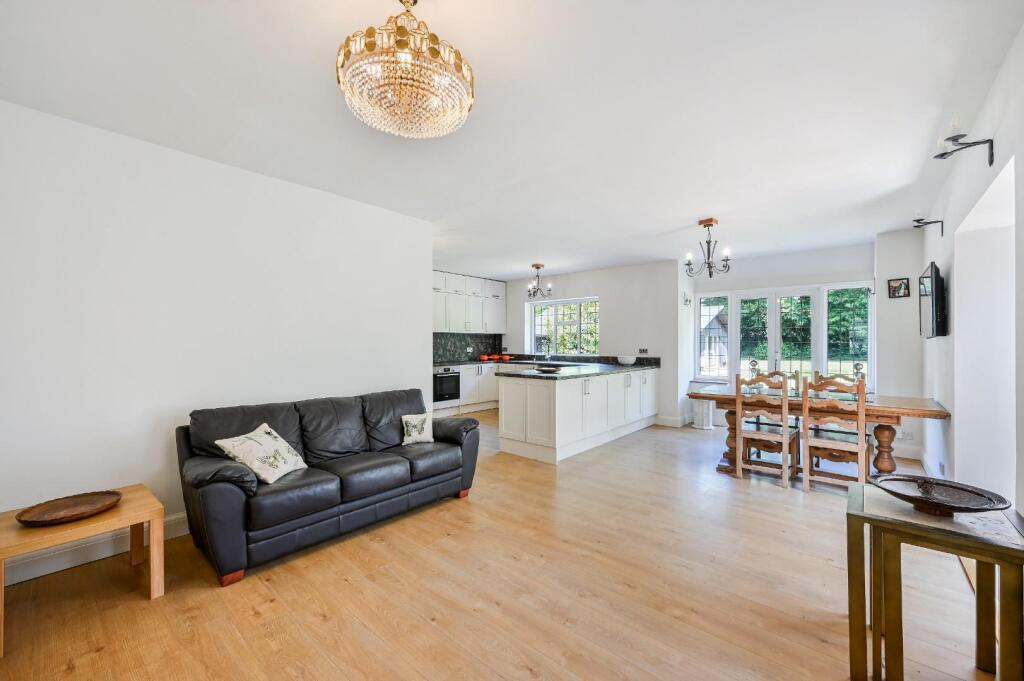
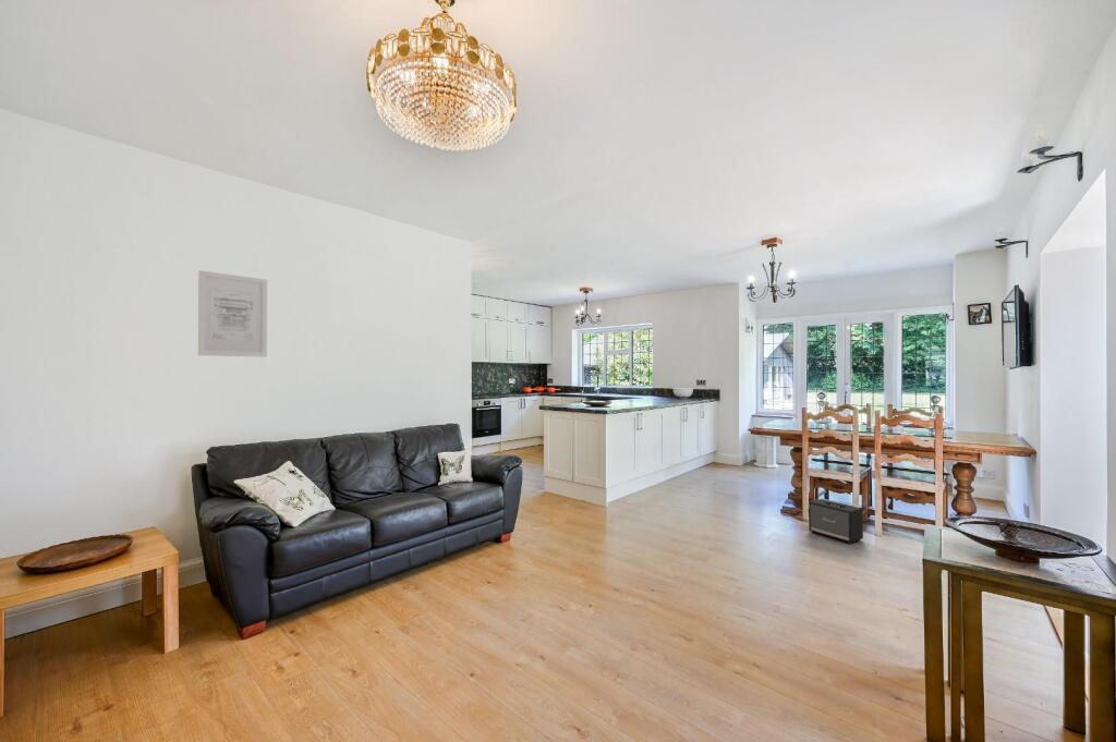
+ wall art [197,269,268,358]
+ speaker [808,498,864,545]
